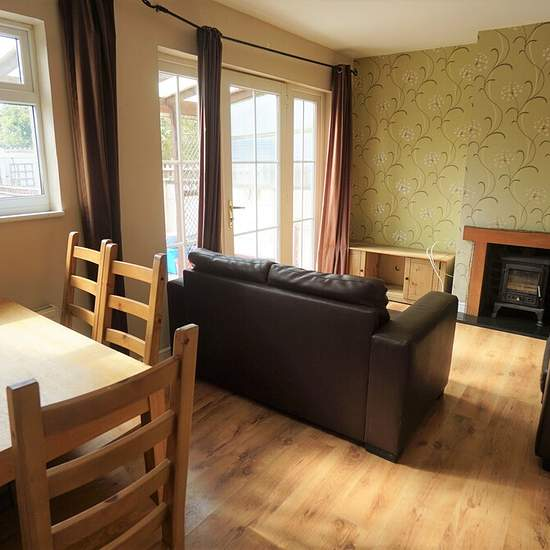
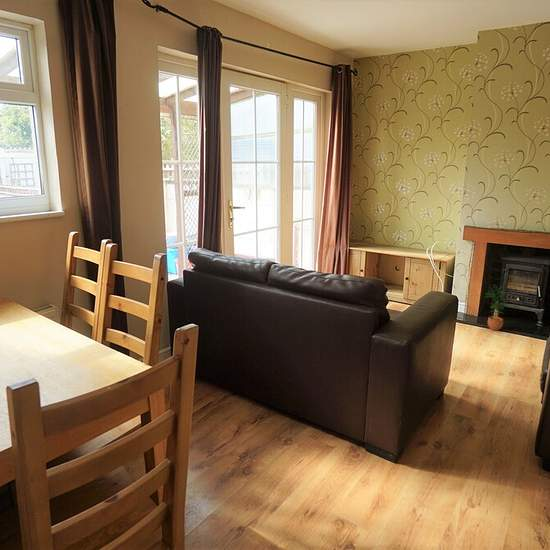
+ potted plant [483,283,509,332]
